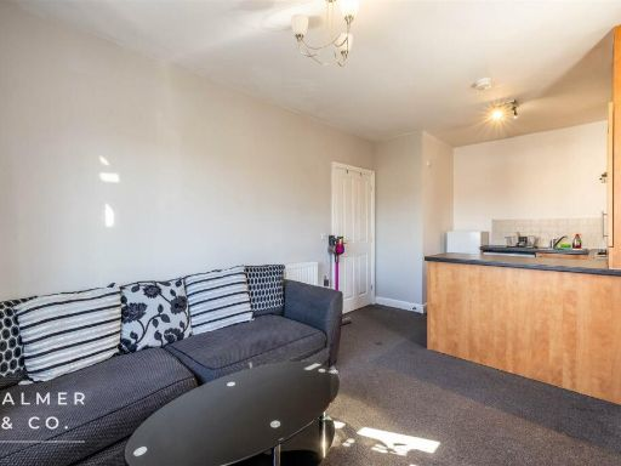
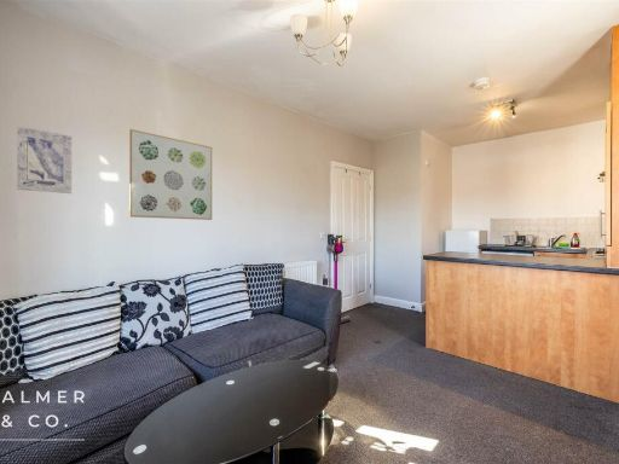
+ wall art [128,128,213,221]
+ wall art [16,124,73,195]
